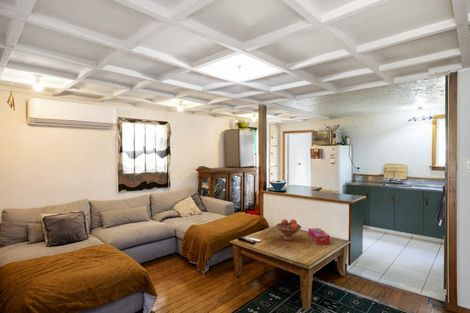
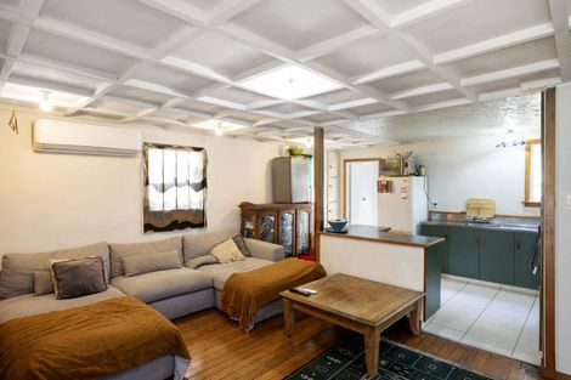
- tissue box [307,227,331,246]
- fruit bowl [275,218,302,241]
